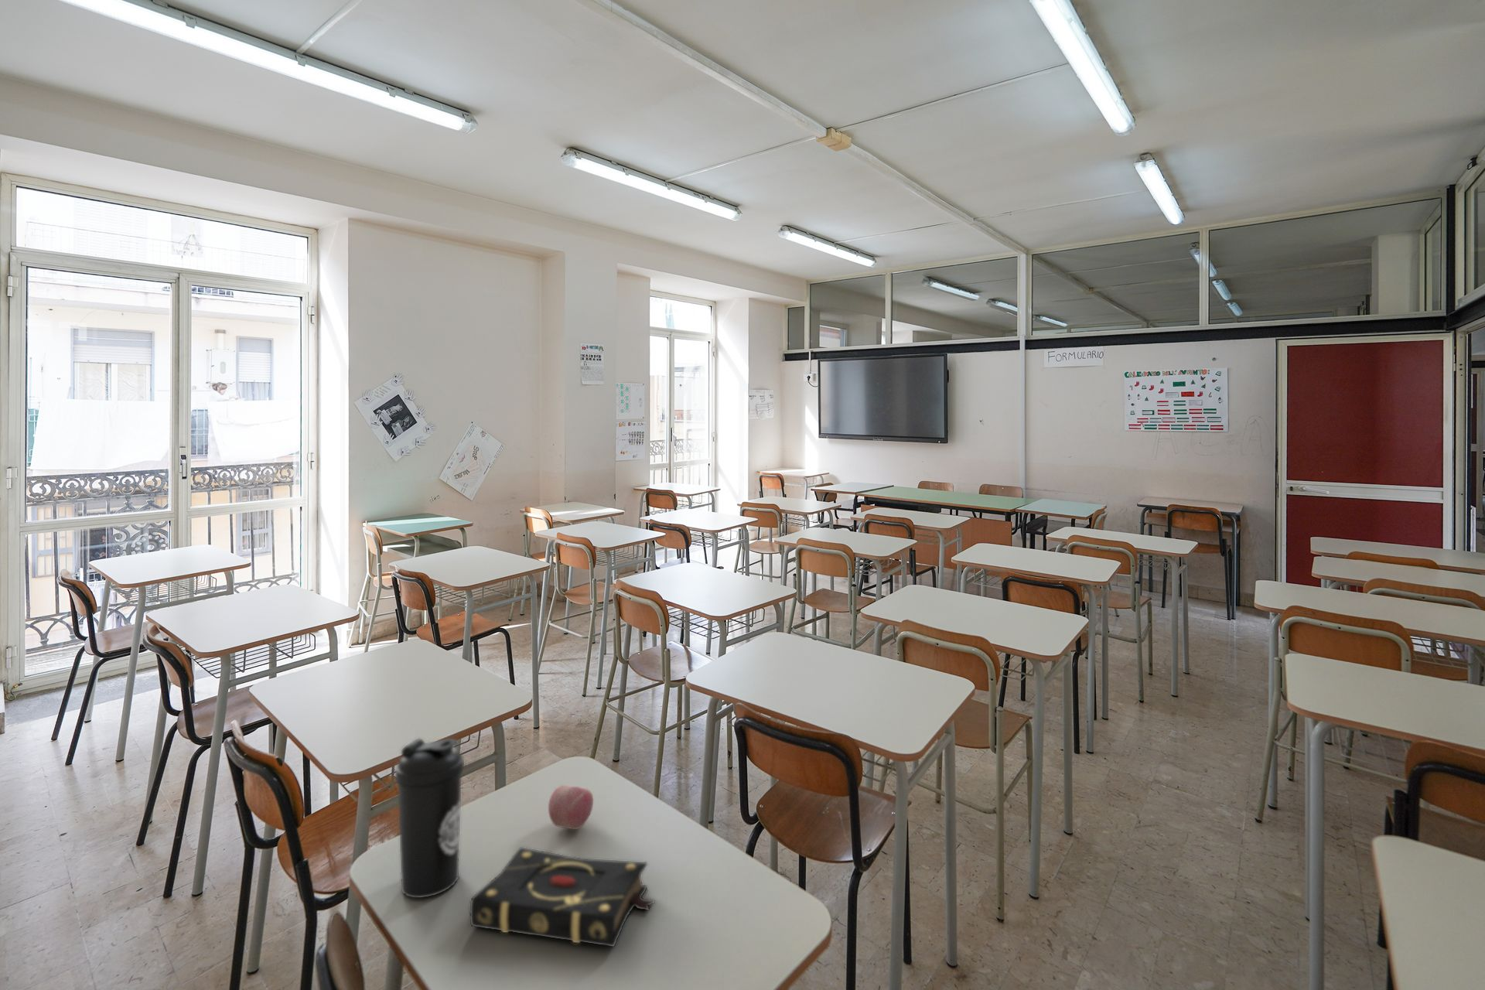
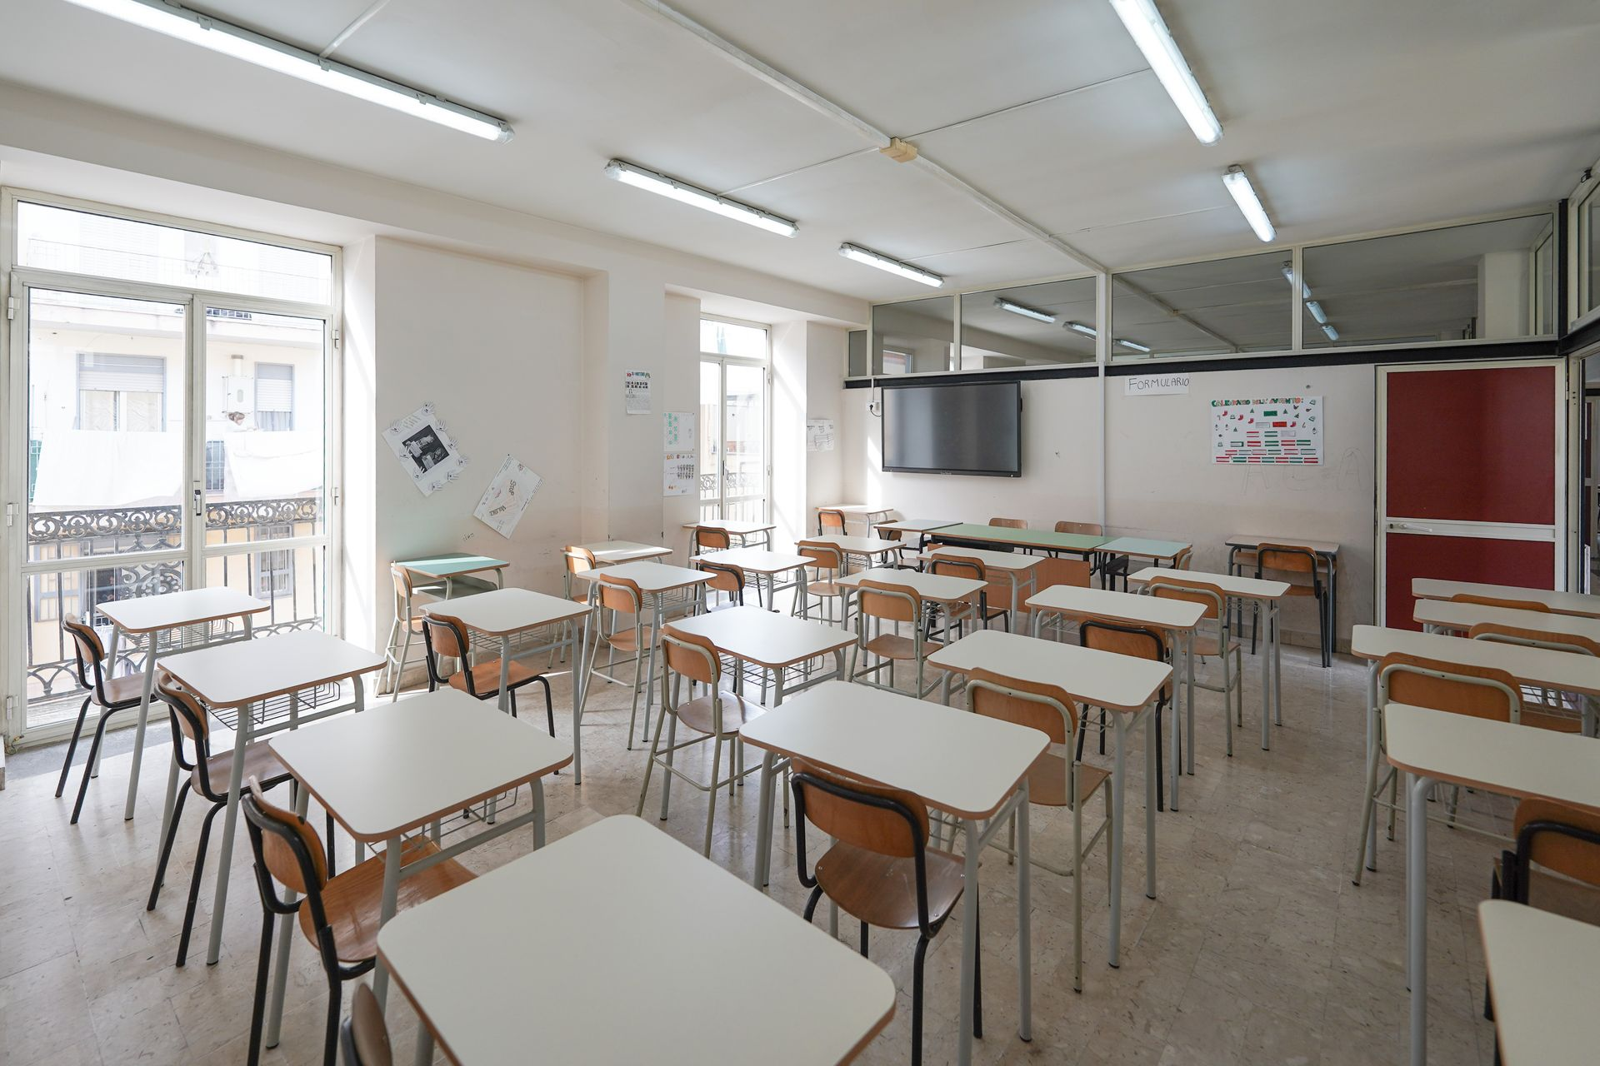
- apple [548,784,594,830]
- book [470,846,656,948]
- water bottle [394,738,465,898]
